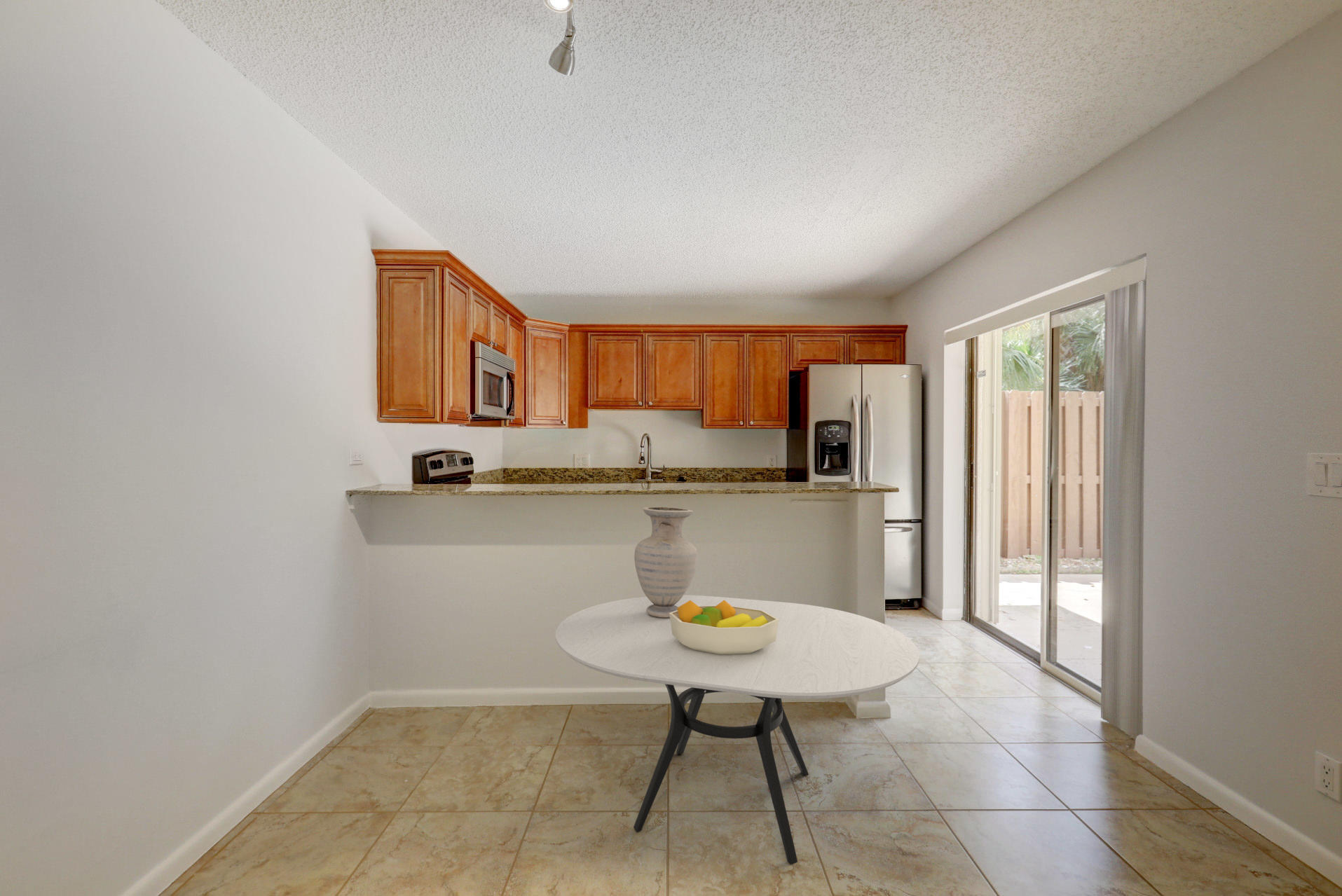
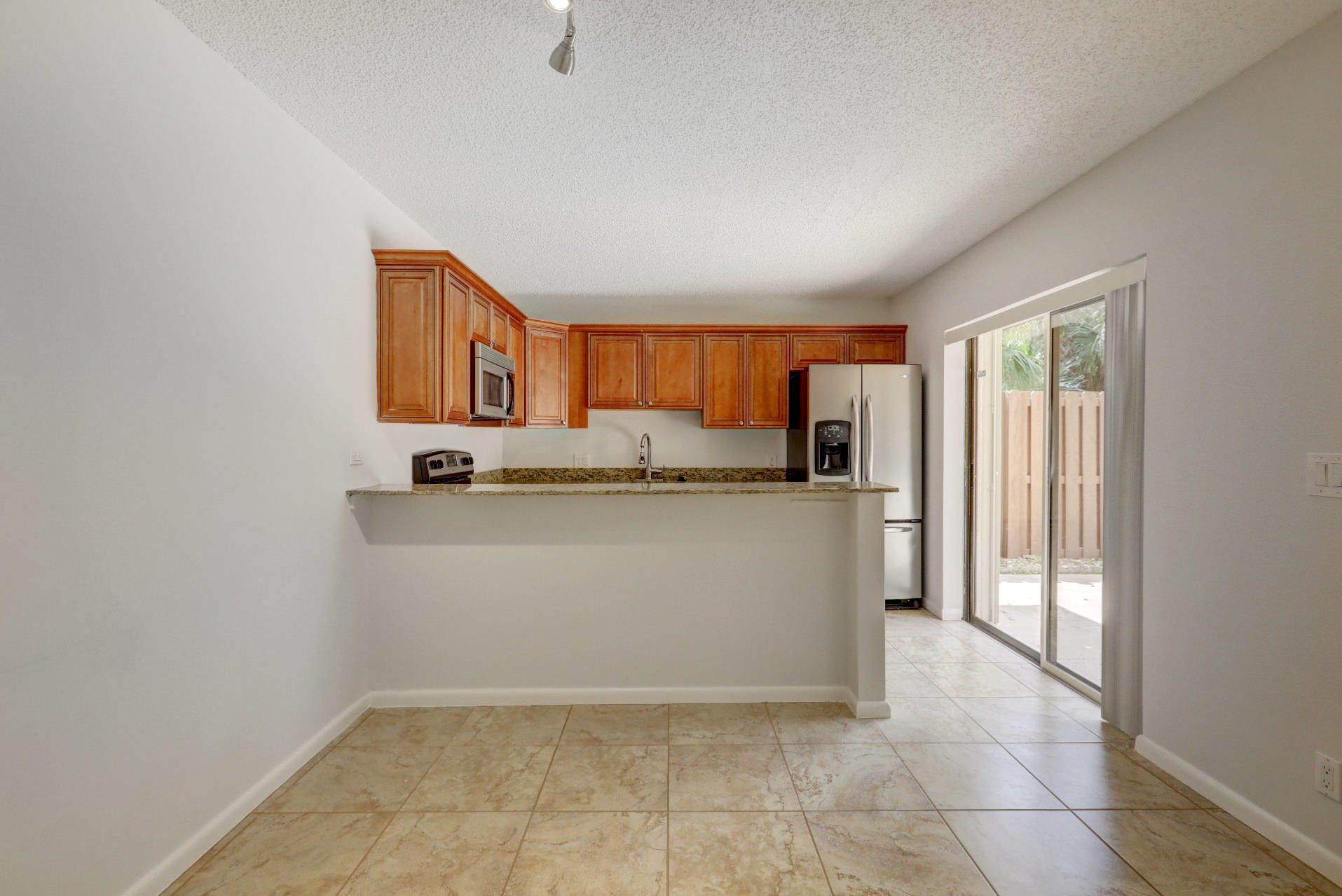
- vase [634,506,698,618]
- dining table [555,595,920,865]
- fruit bowl [669,600,779,655]
